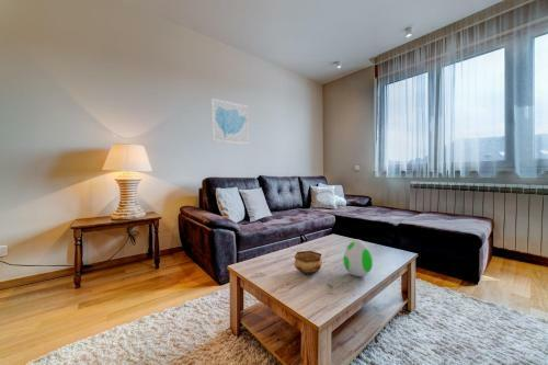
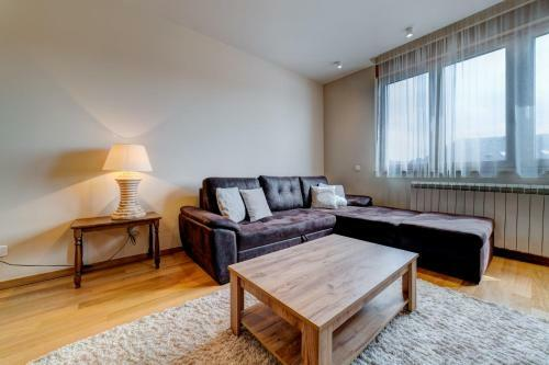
- wall art [210,96,251,146]
- decorative egg [342,239,374,277]
- bowl [293,250,323,275]
